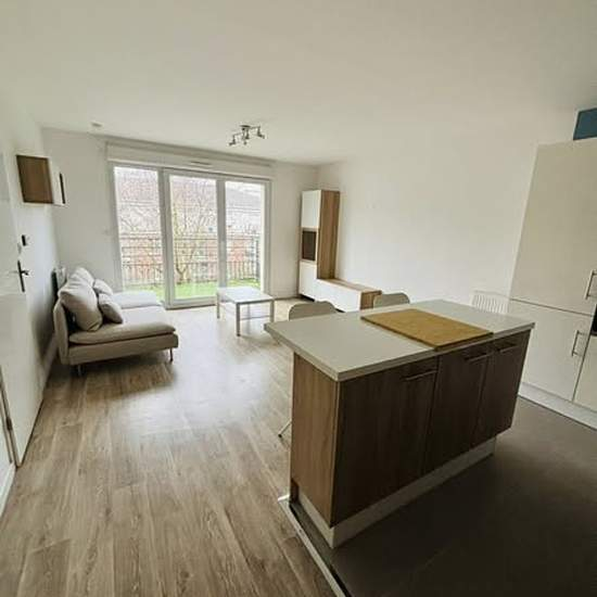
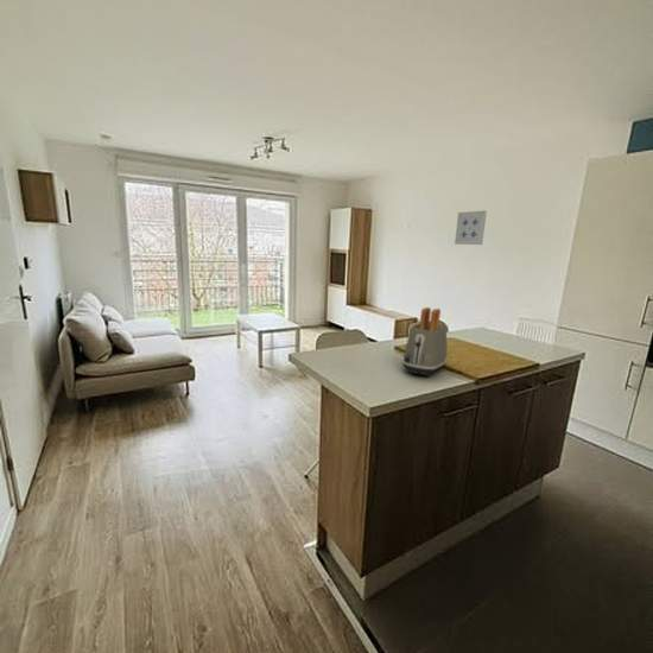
+ toaster [401,306,449,379]
+ wall art [454,209,488,246]
